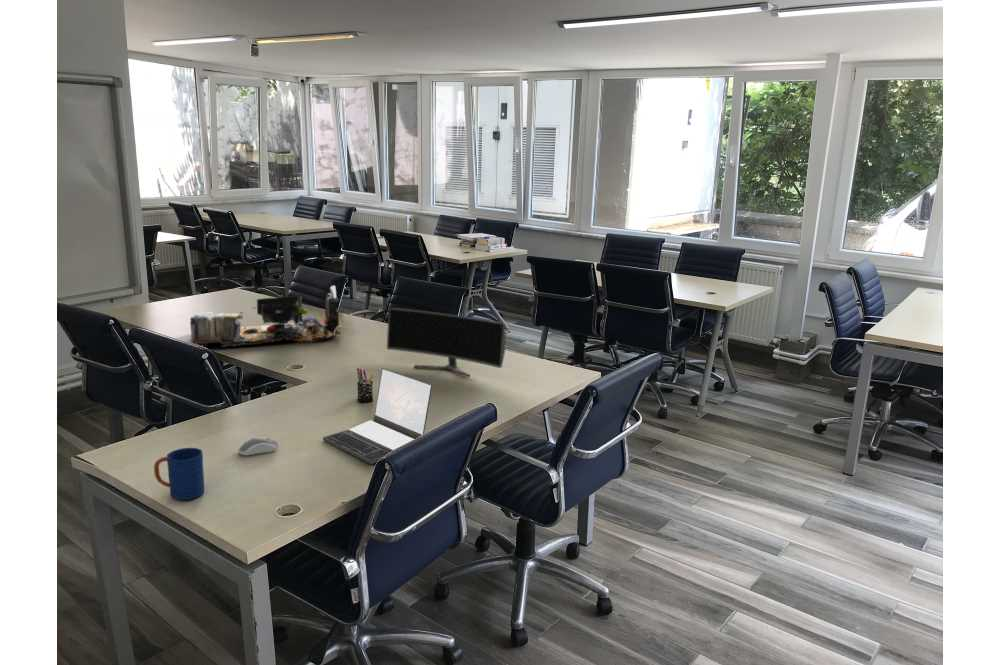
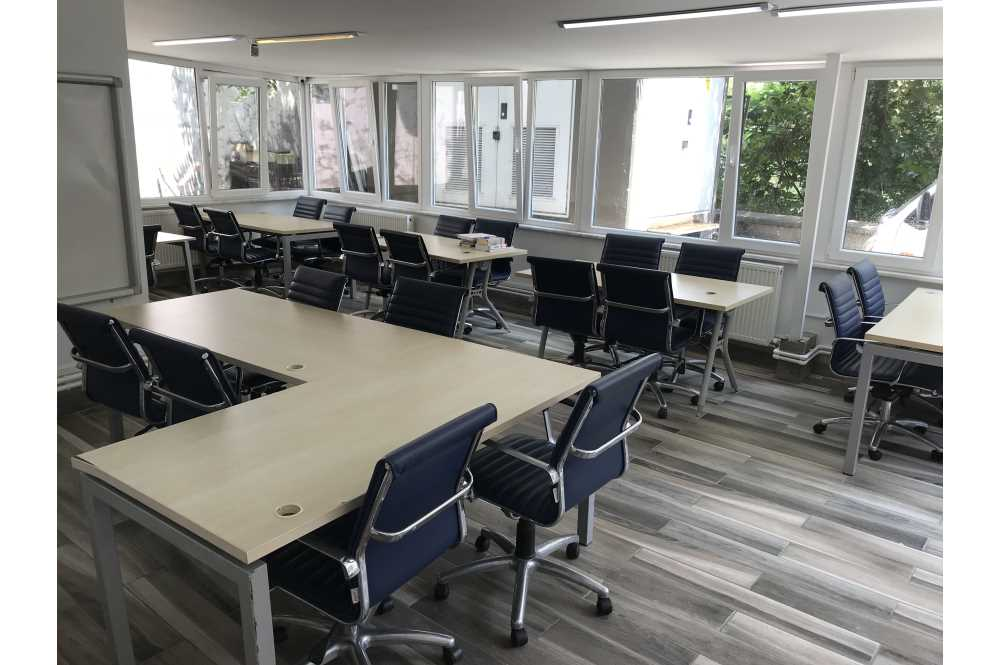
- computer mouse [238,436,279,456]
- monitor [386,307,507,378]
- laptop [322,367,433,465]
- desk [189,284,342,348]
- pen holder [356,367,375,403]
- mug [153,447,205,501]
